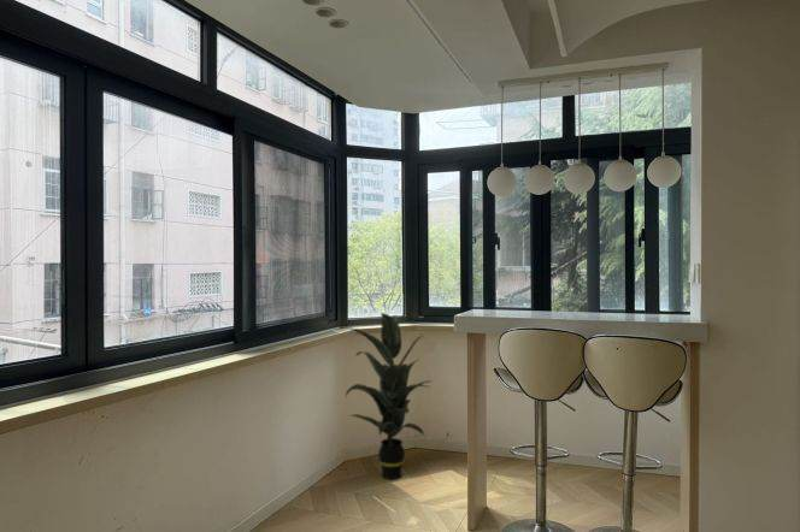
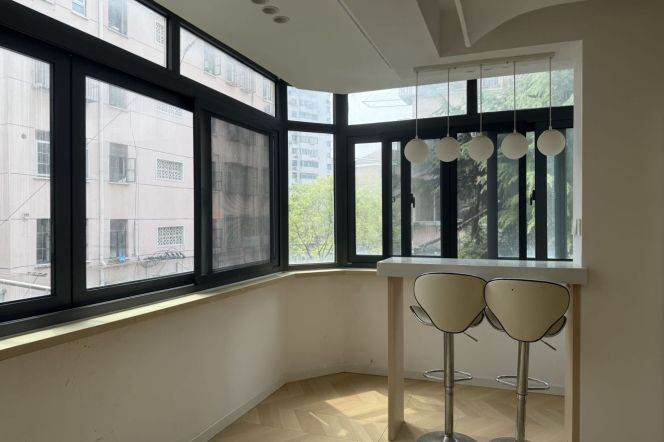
- indoor plant [343,312,433,480]
